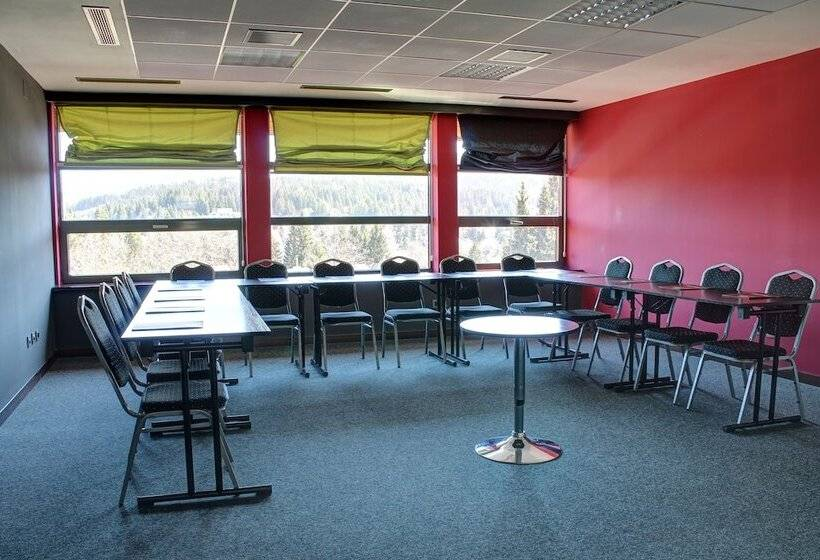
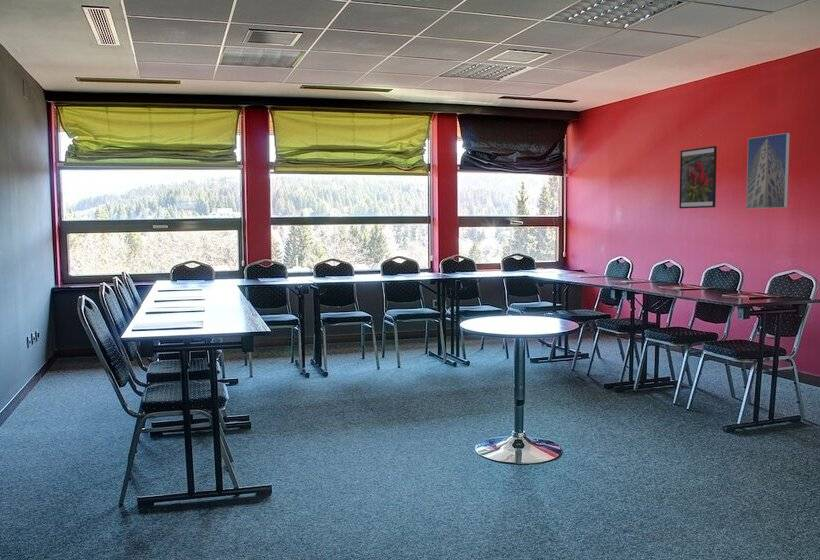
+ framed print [745,132,791,210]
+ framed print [678,145,718,209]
